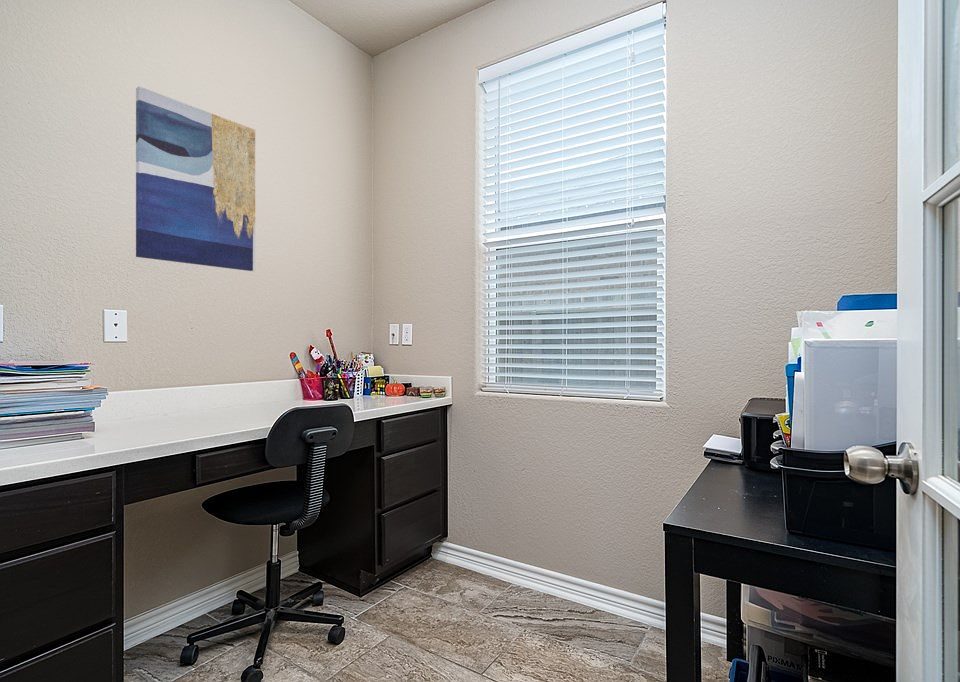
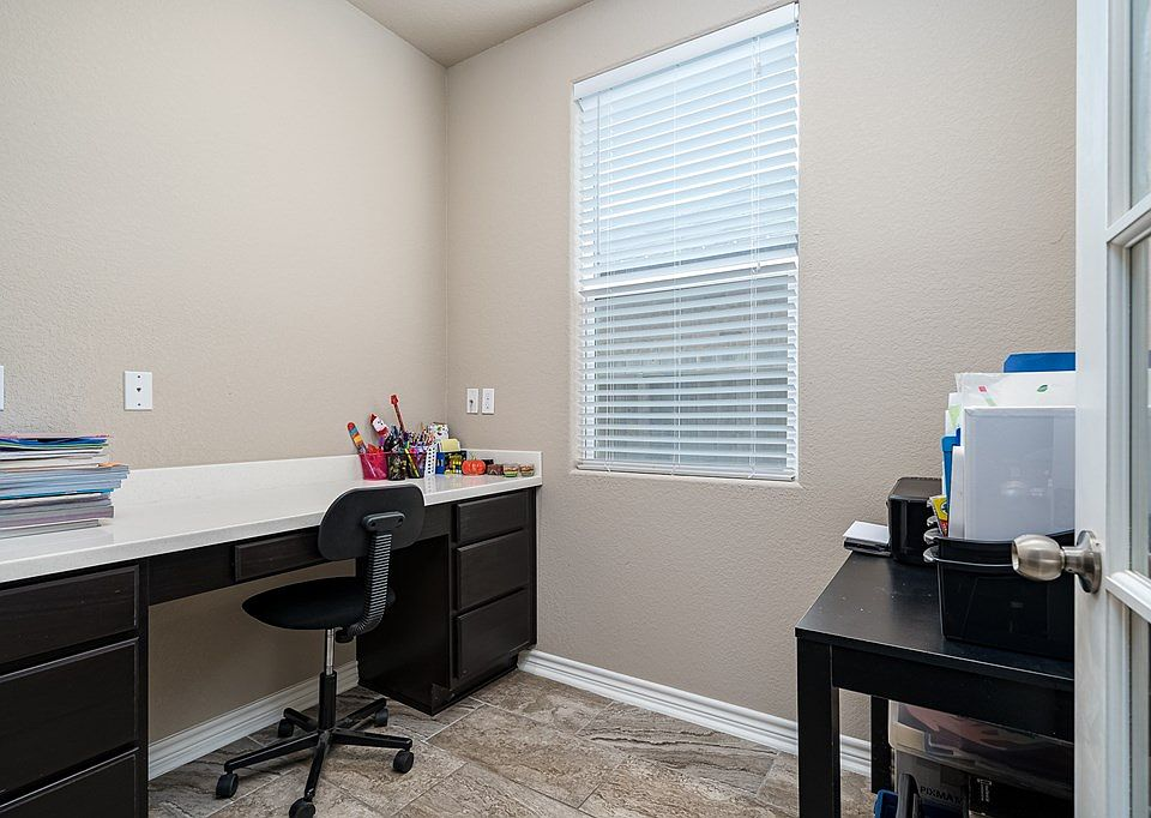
- wall art [135,85,256,272]
